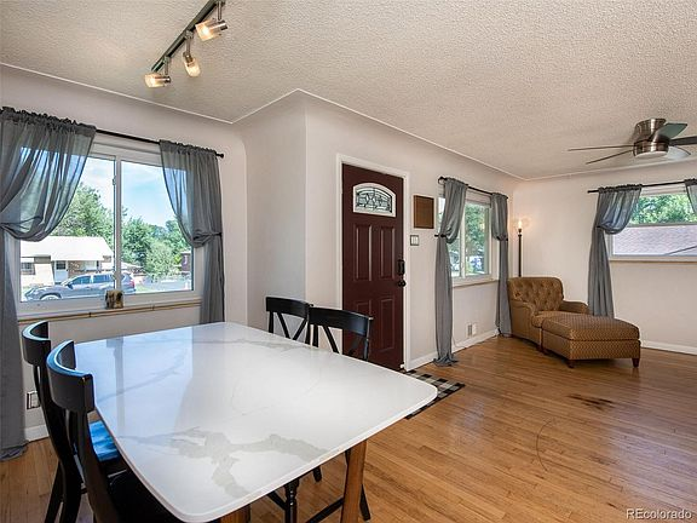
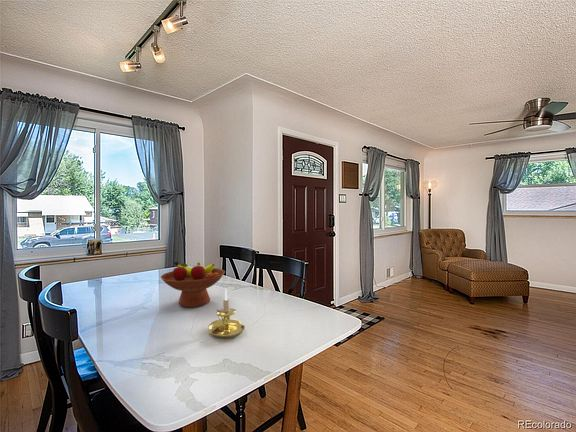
+ fruit bowl [160,260,226,308]
+ candle holder [207,288,246,339]
